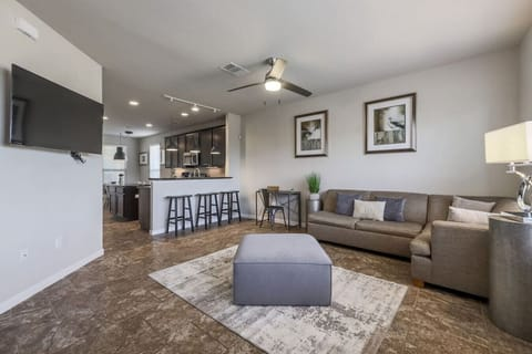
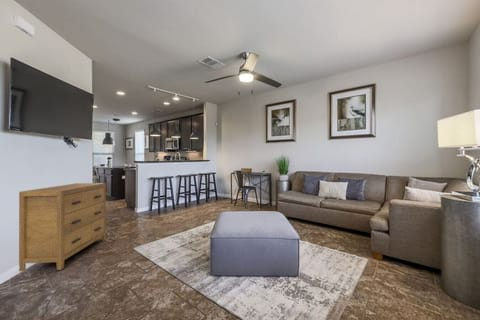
+ dresser [18,182,107,273]
